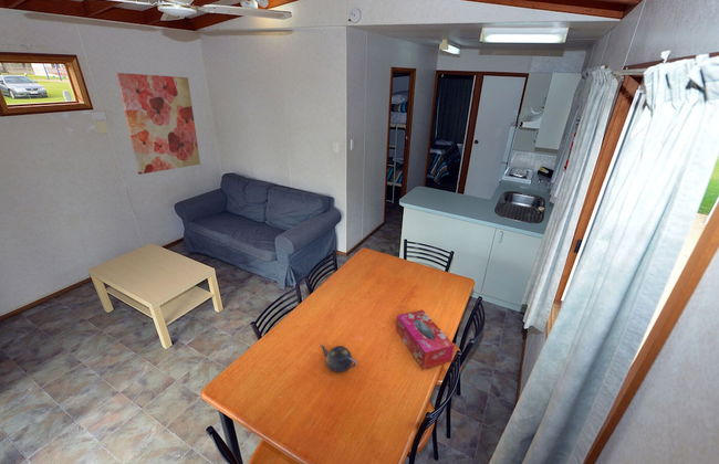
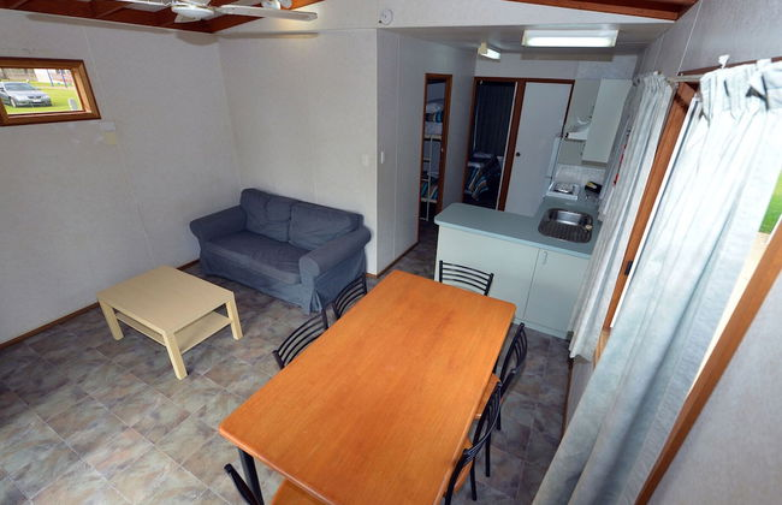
- wall art [115,72,201,176]
- teapot [319,344,358,373]
- tissue box [395,309,456,370]
